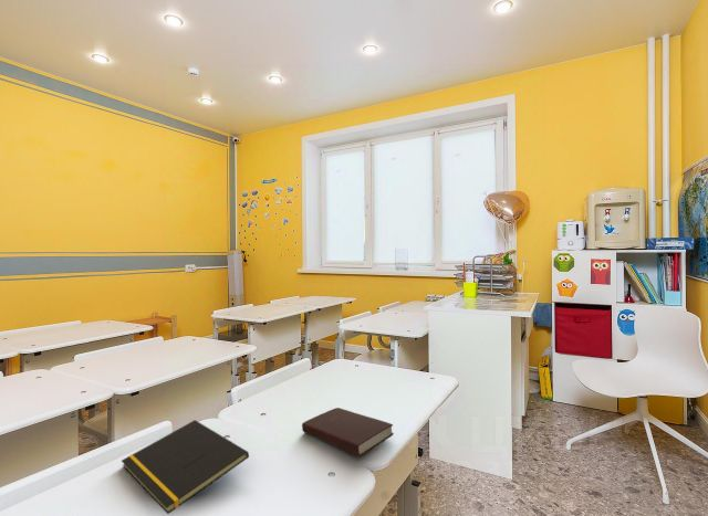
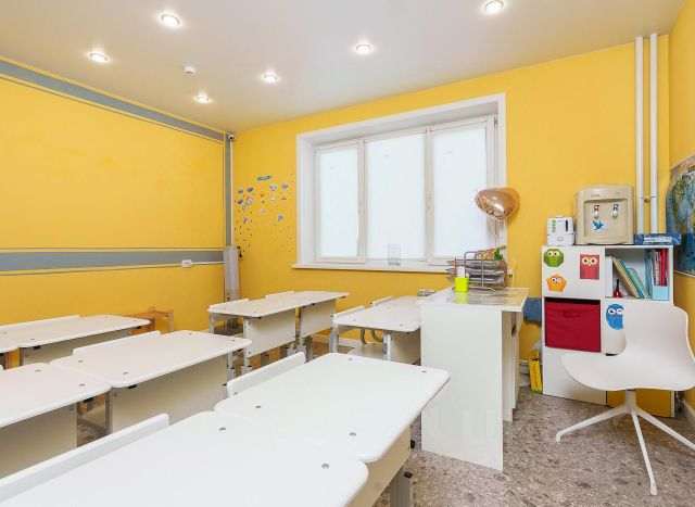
- book [301,407,395,457]
- notepad [121,419,250,515]
